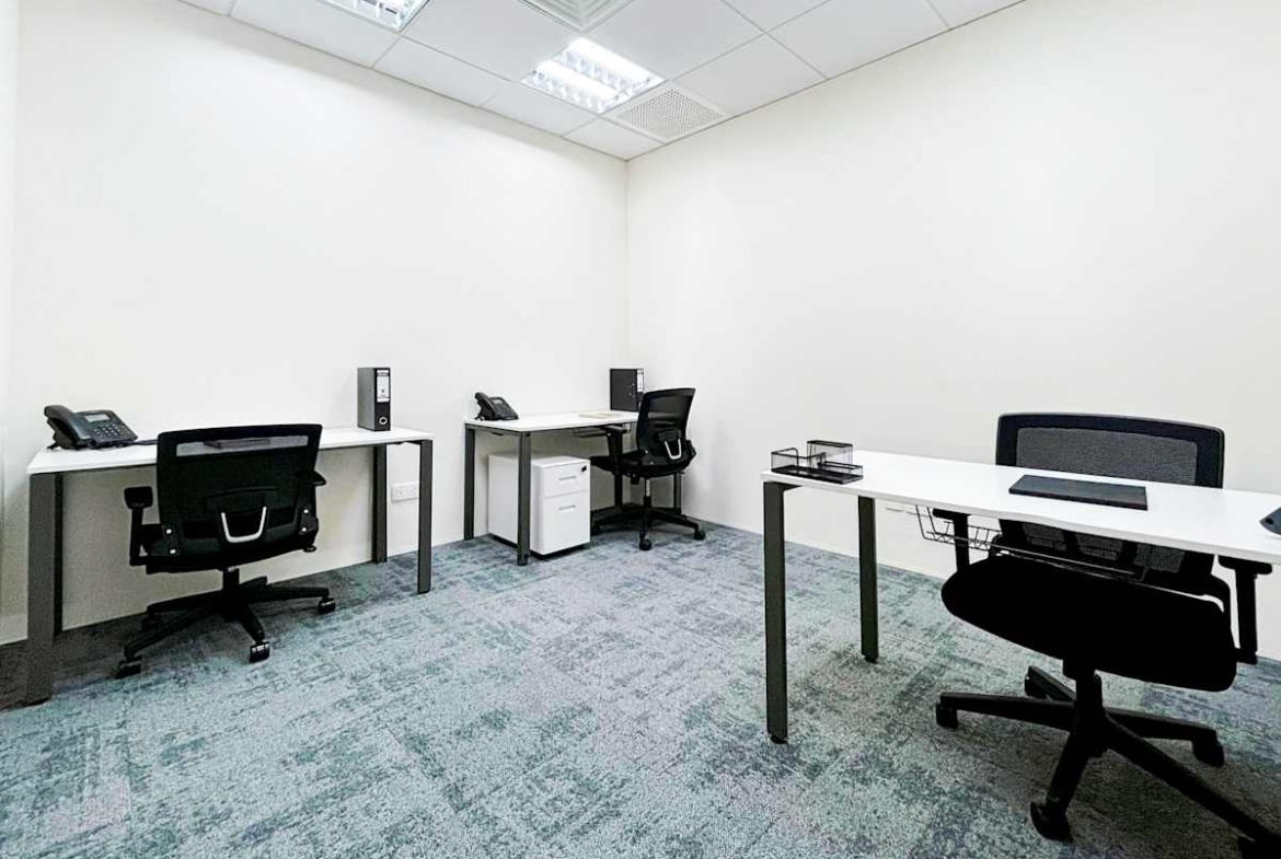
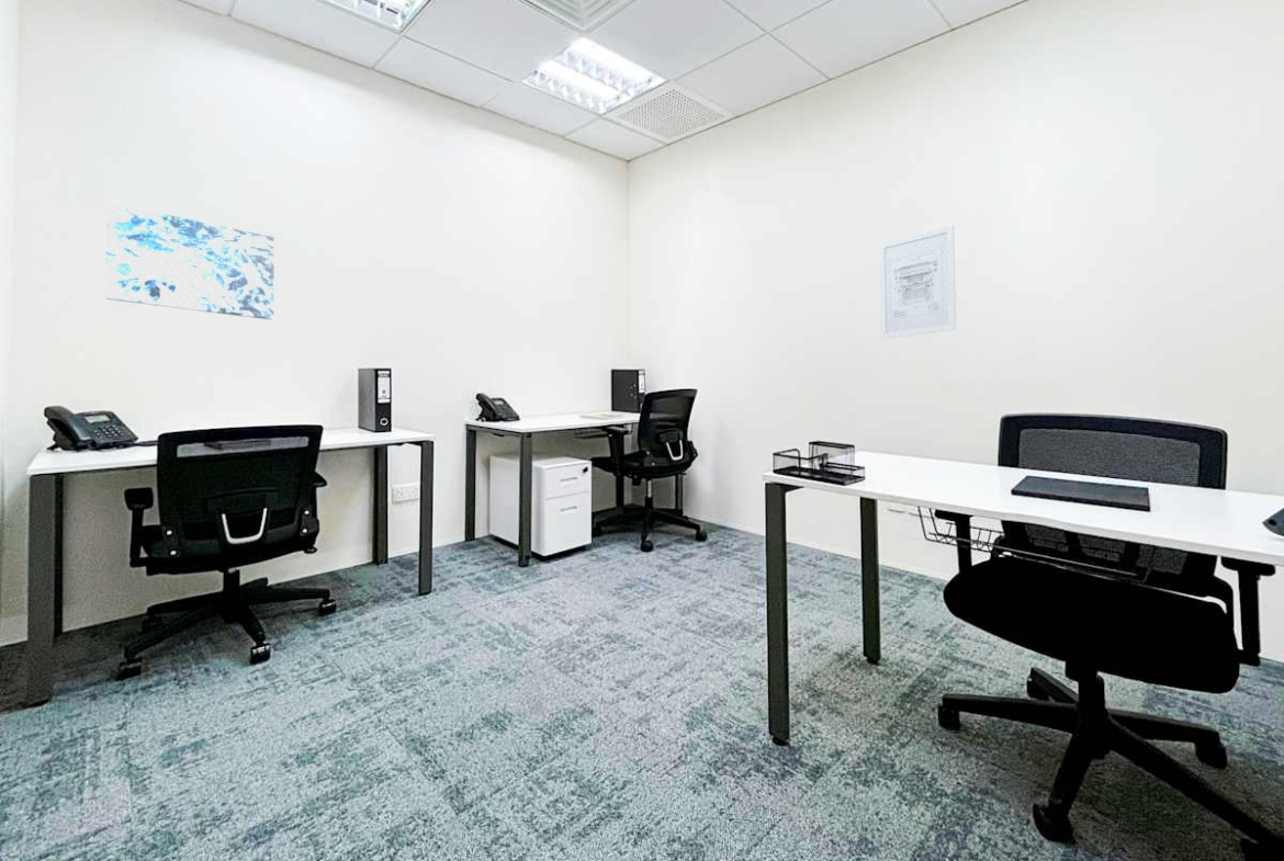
+ wall art [878,224,957,341]
+ wall art [104,202,275,320]
